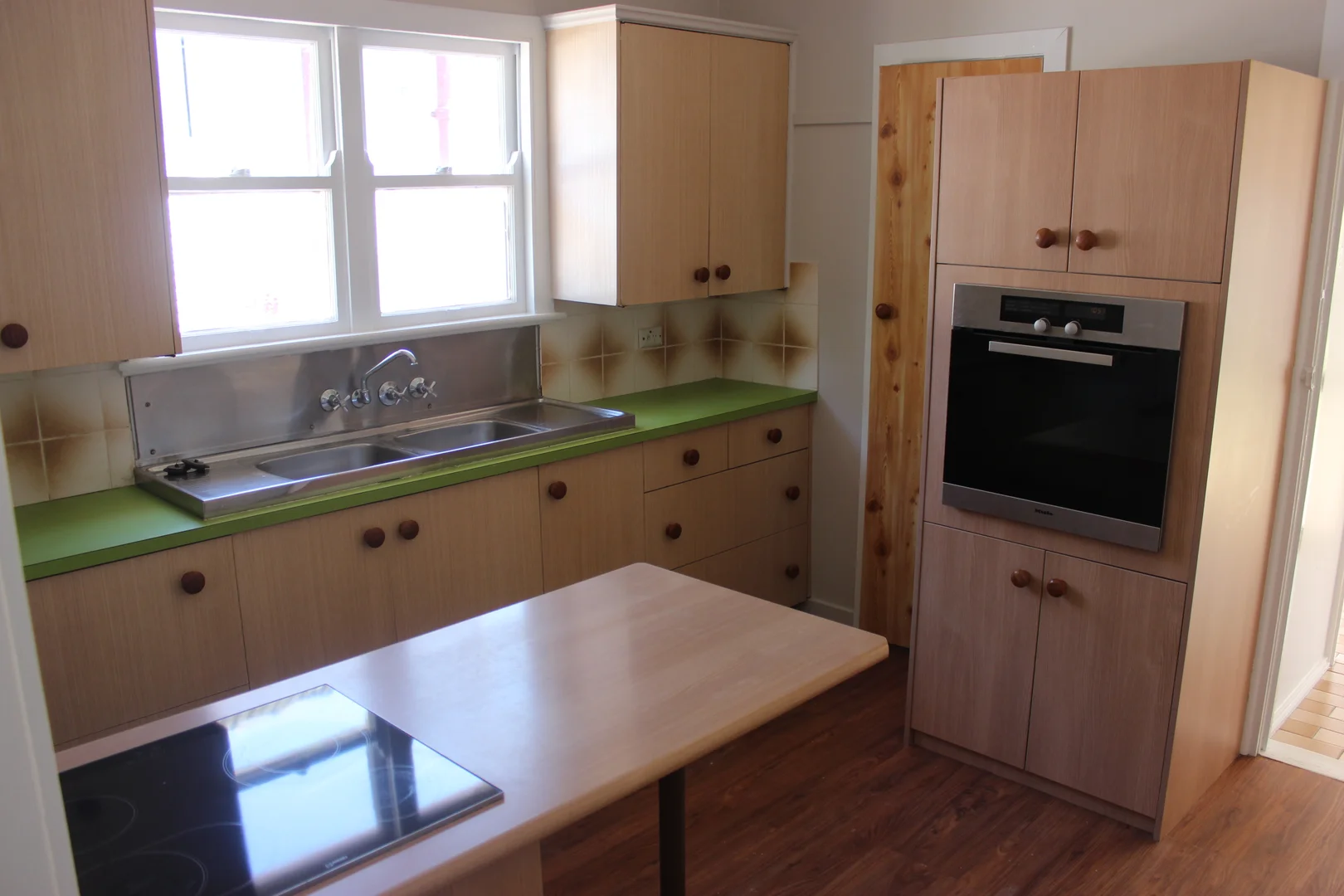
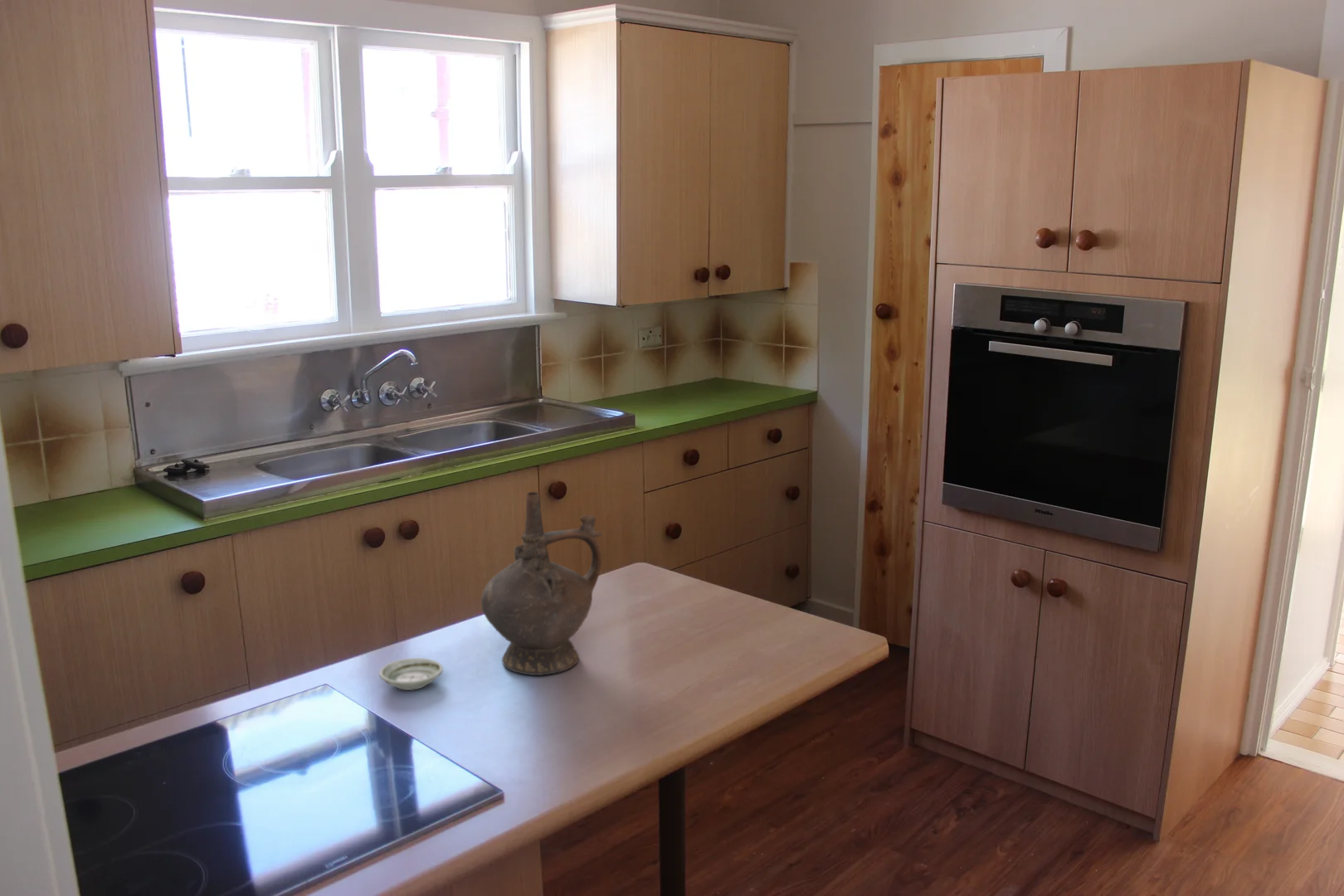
+ saucer [378,657,444,691]
+ ceremonial vessel [480,491,602,676]
